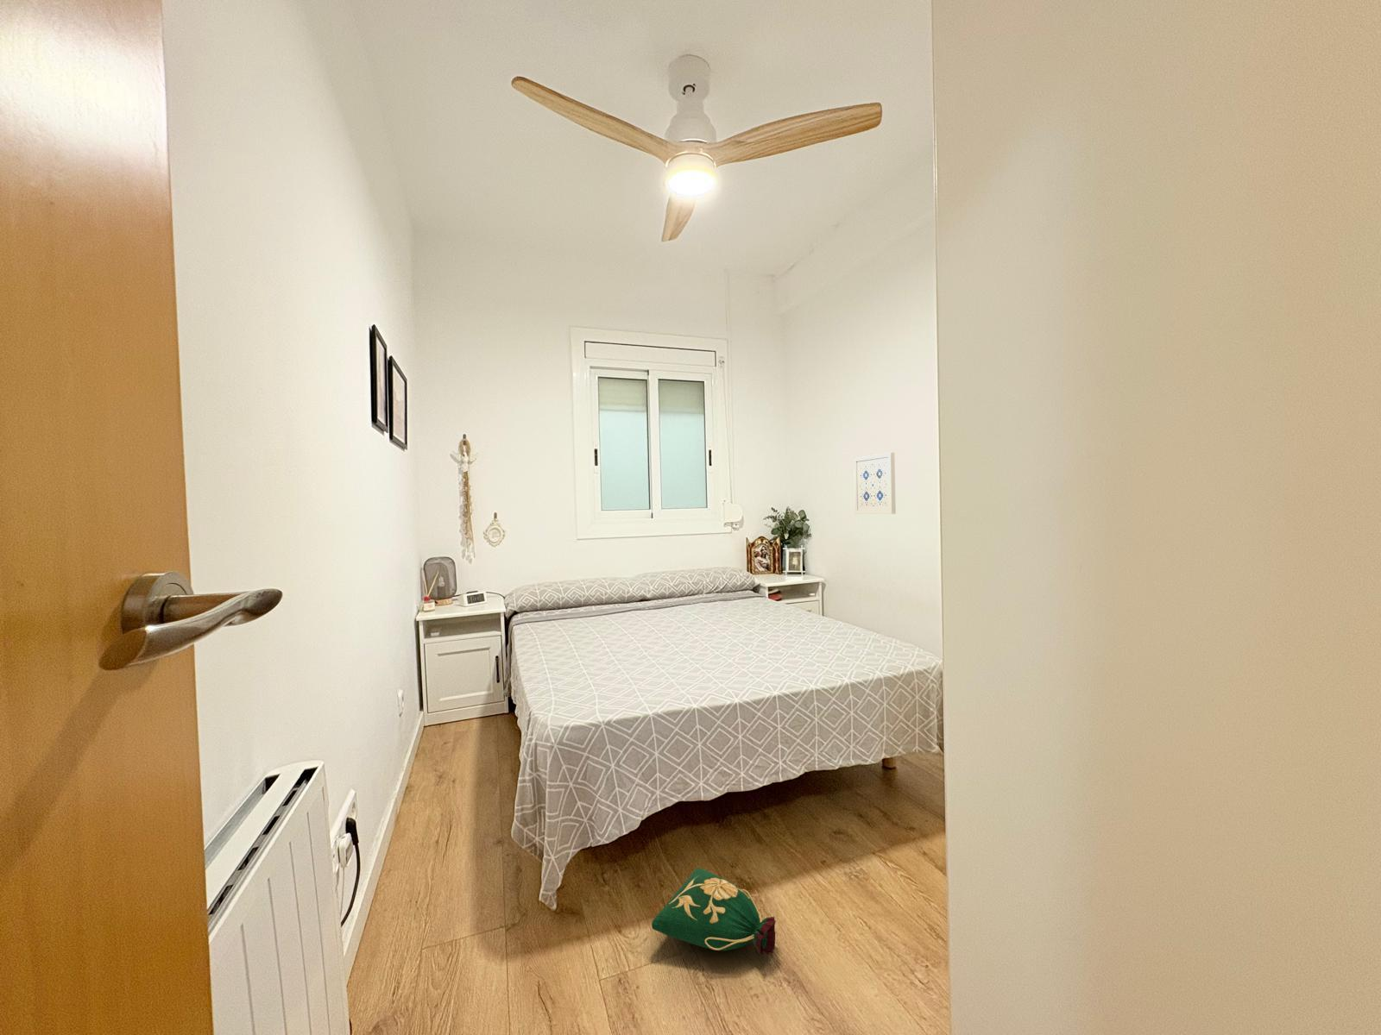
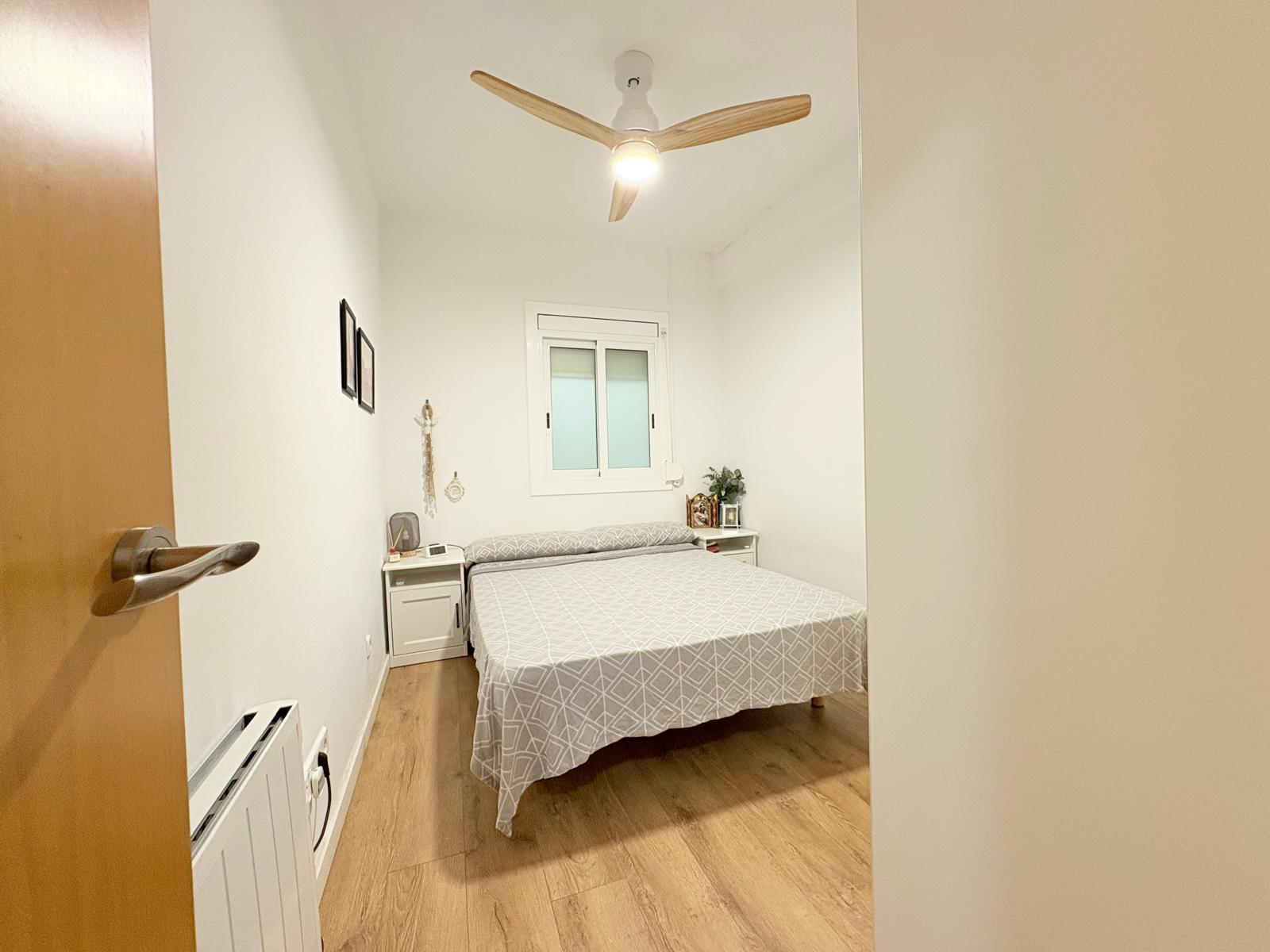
- wall art [853,452,897,515]
- bag [650,866,776,956]
